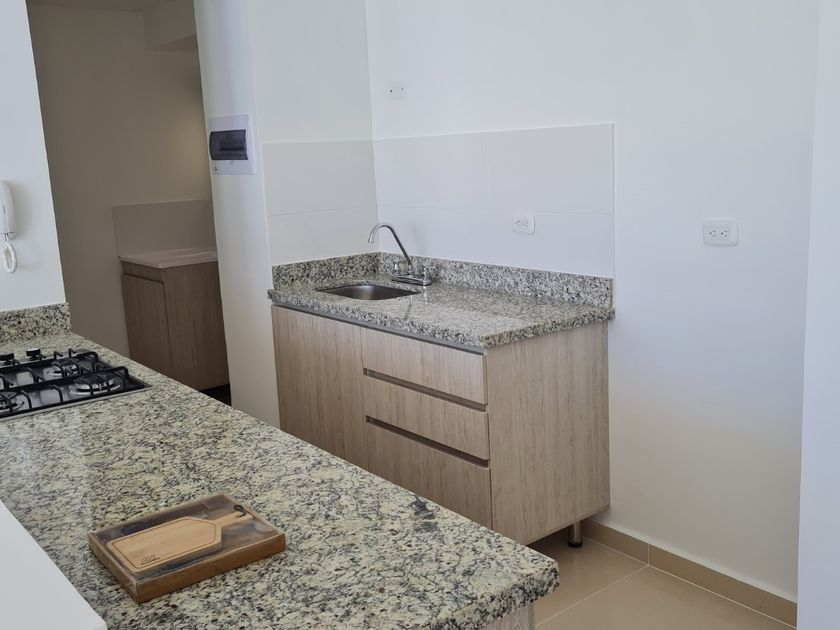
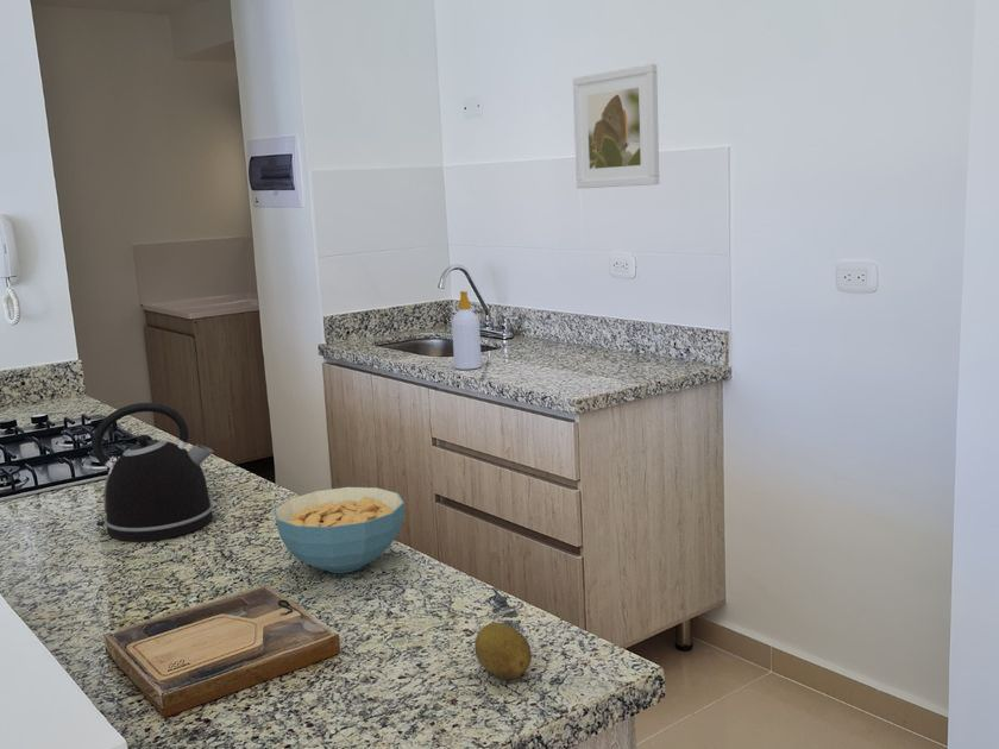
+ fruit [473,622,533,680]
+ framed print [572,63,660,190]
+ soap bottle [451,290,483,371]
+ kettle [92,402,214,542]
+ cereal bowl [274,486,406,574]
